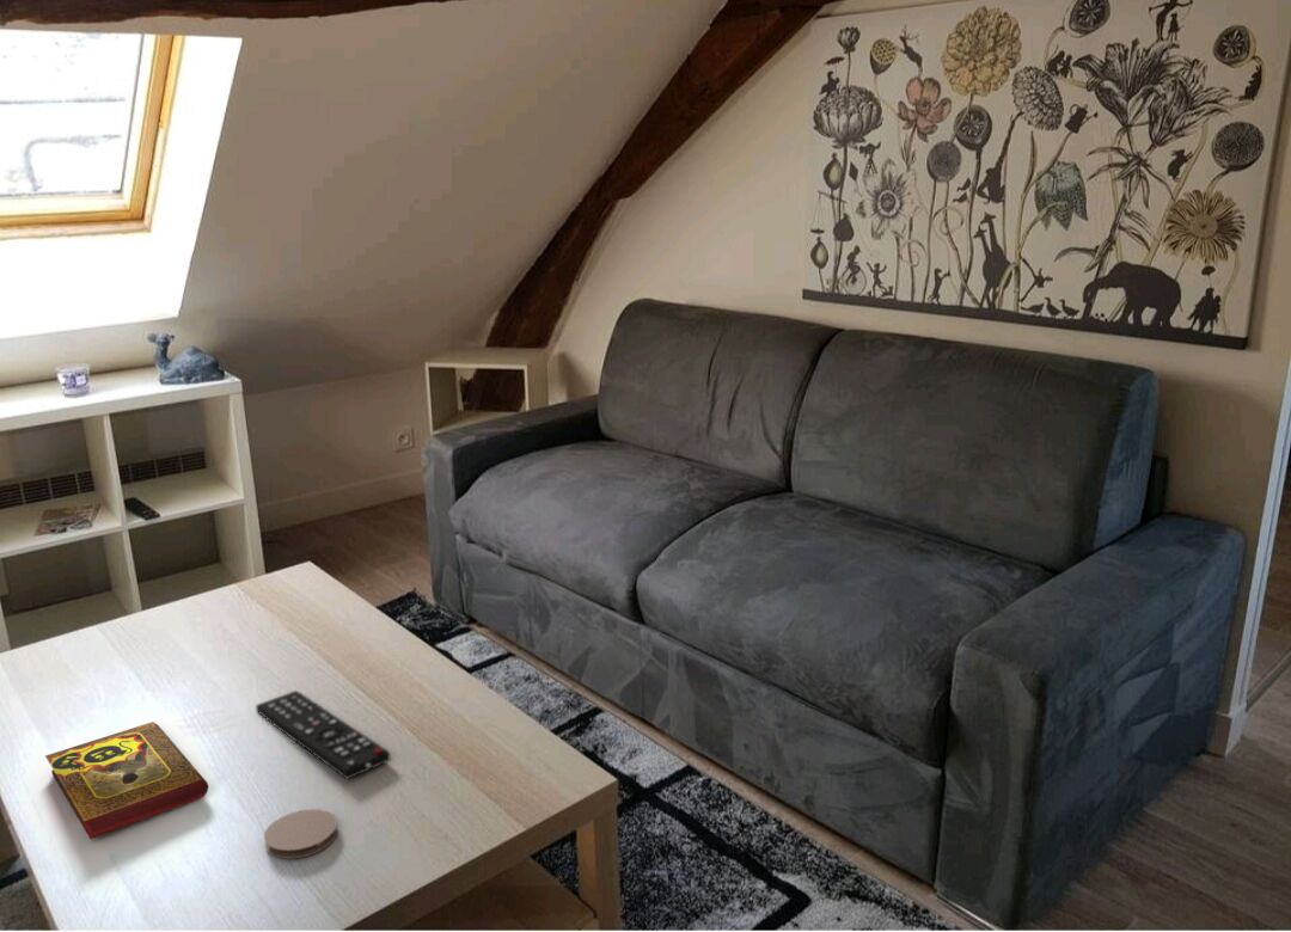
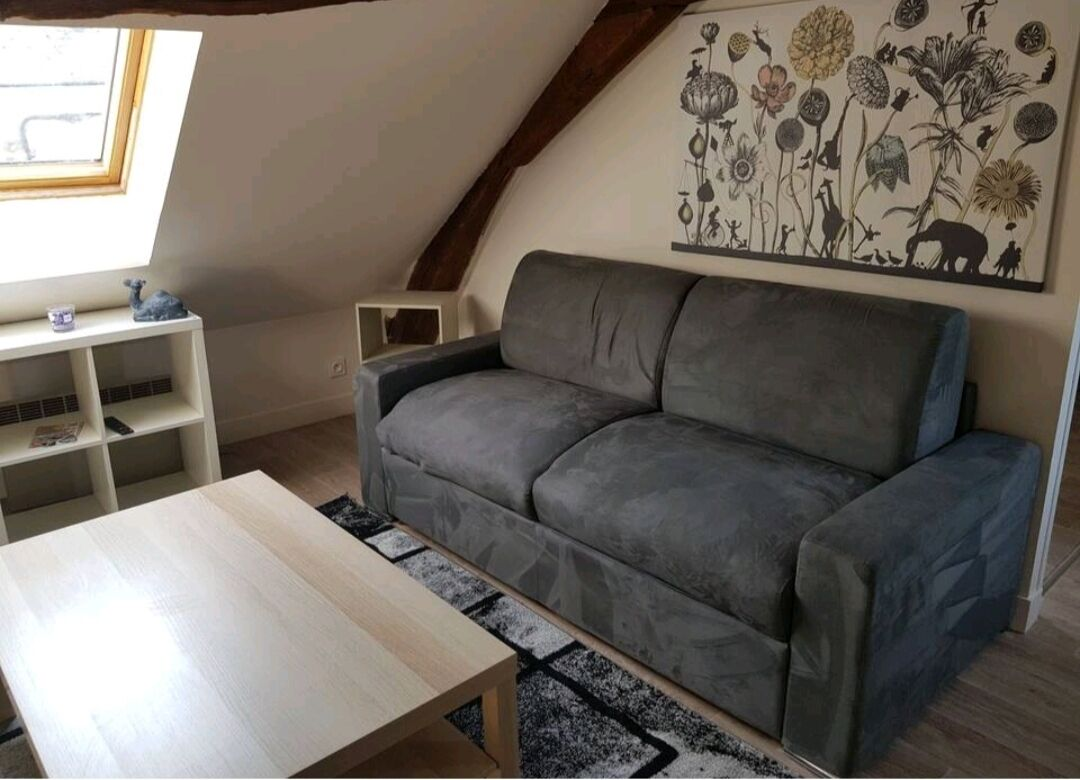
- book [44,721,209,840]
- remote control [255,689,391,780]
- coaster [263,809,338,860]
